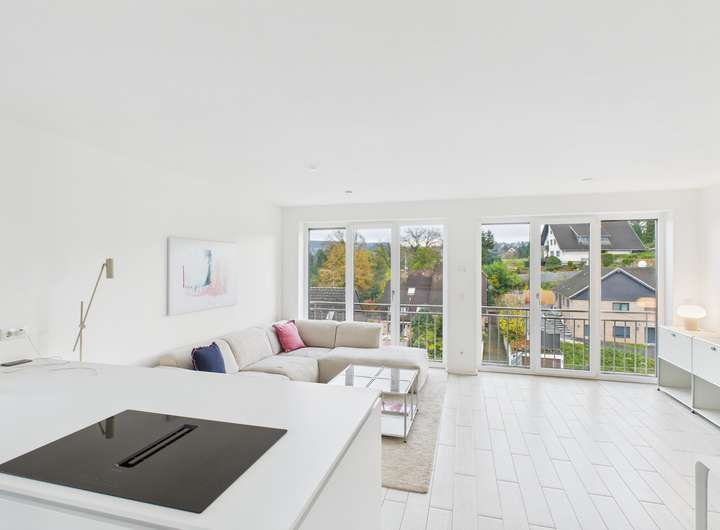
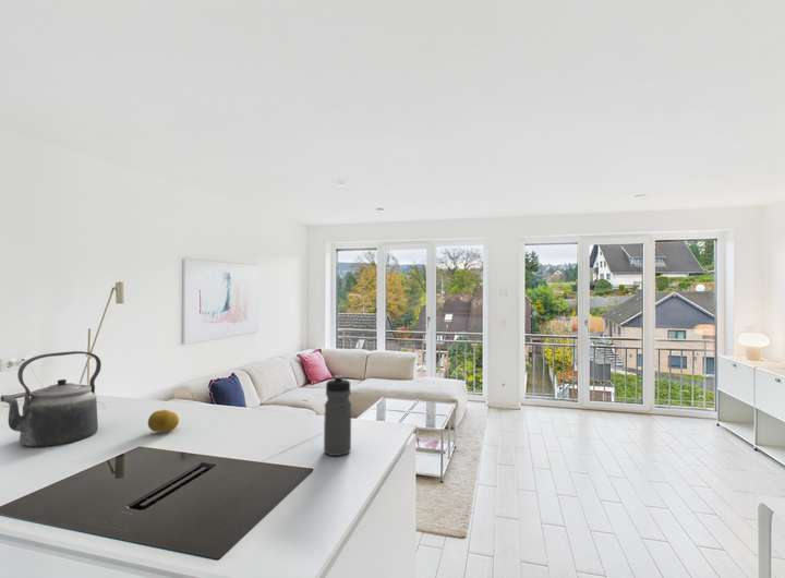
+ water bottle [323,374,352,457]
+ fruit [147,409,180,433]
+ kettle [0,350,102,448]
